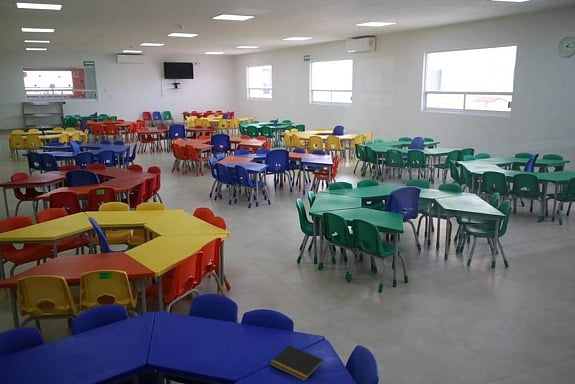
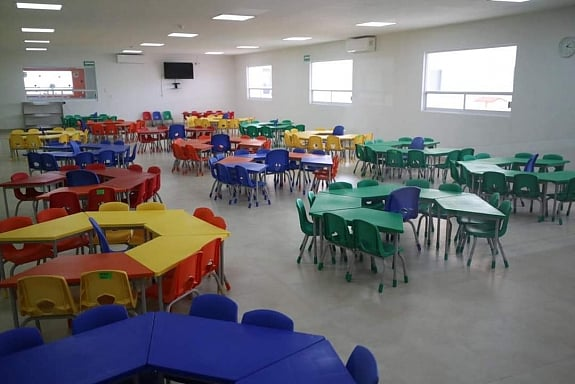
- notepad [269,344,325,382]
